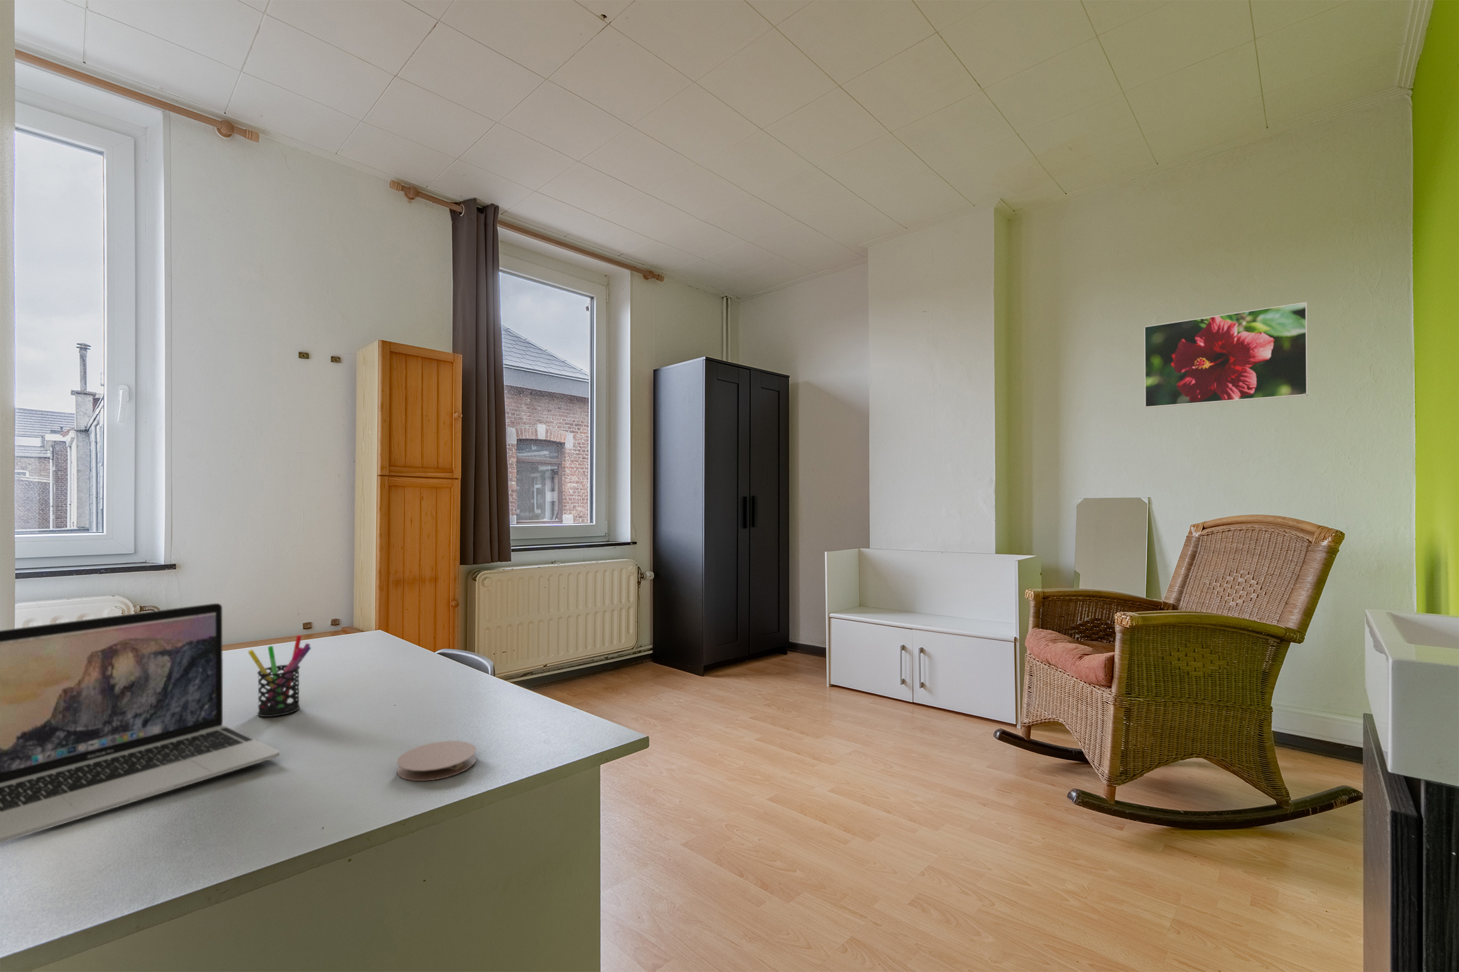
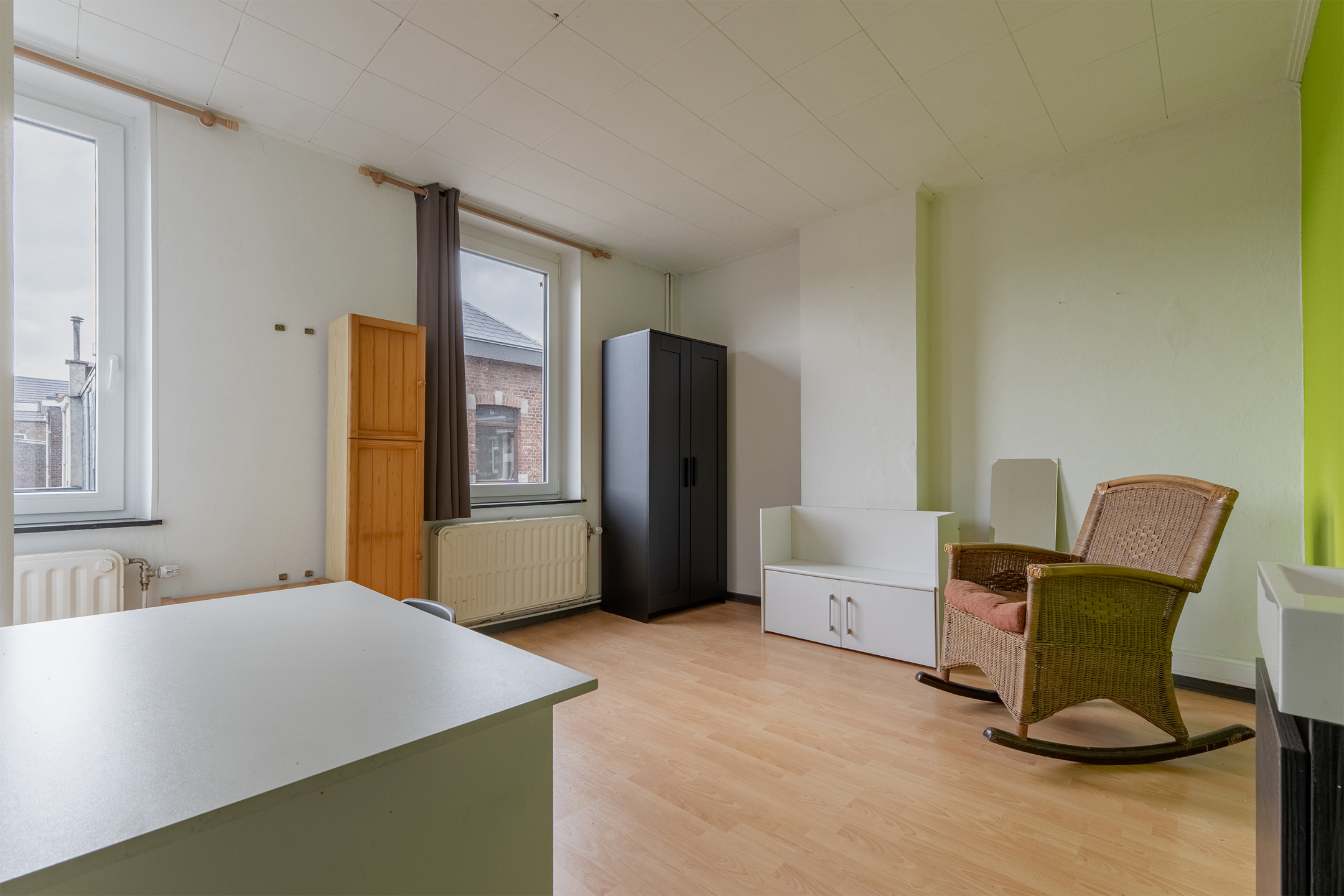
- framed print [1143,302,1308,408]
- pen holder [248,635,312,717]
- laptop [0,603,280,844]
- coaster [396,741,477,782]
